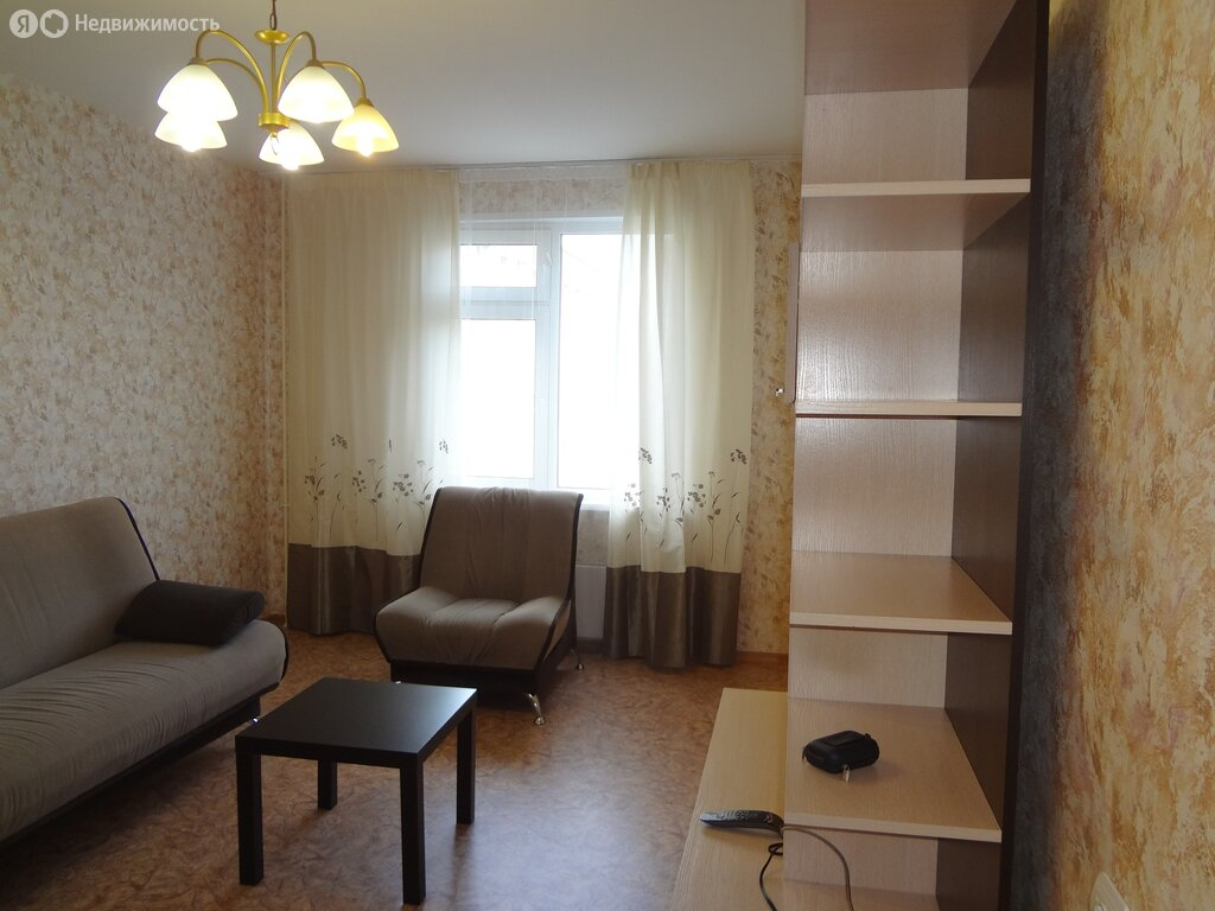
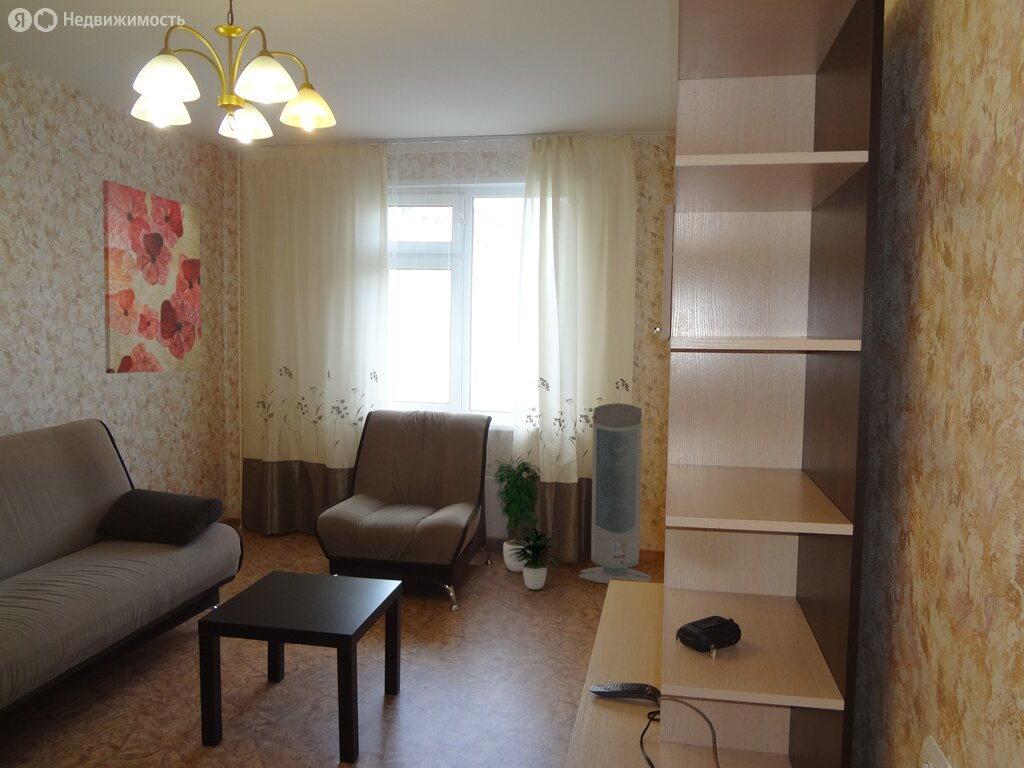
+ air purifier [578,402,652,585]
+ wall art [102,179,202,374]
+ potted plant [491,452,559,590]
